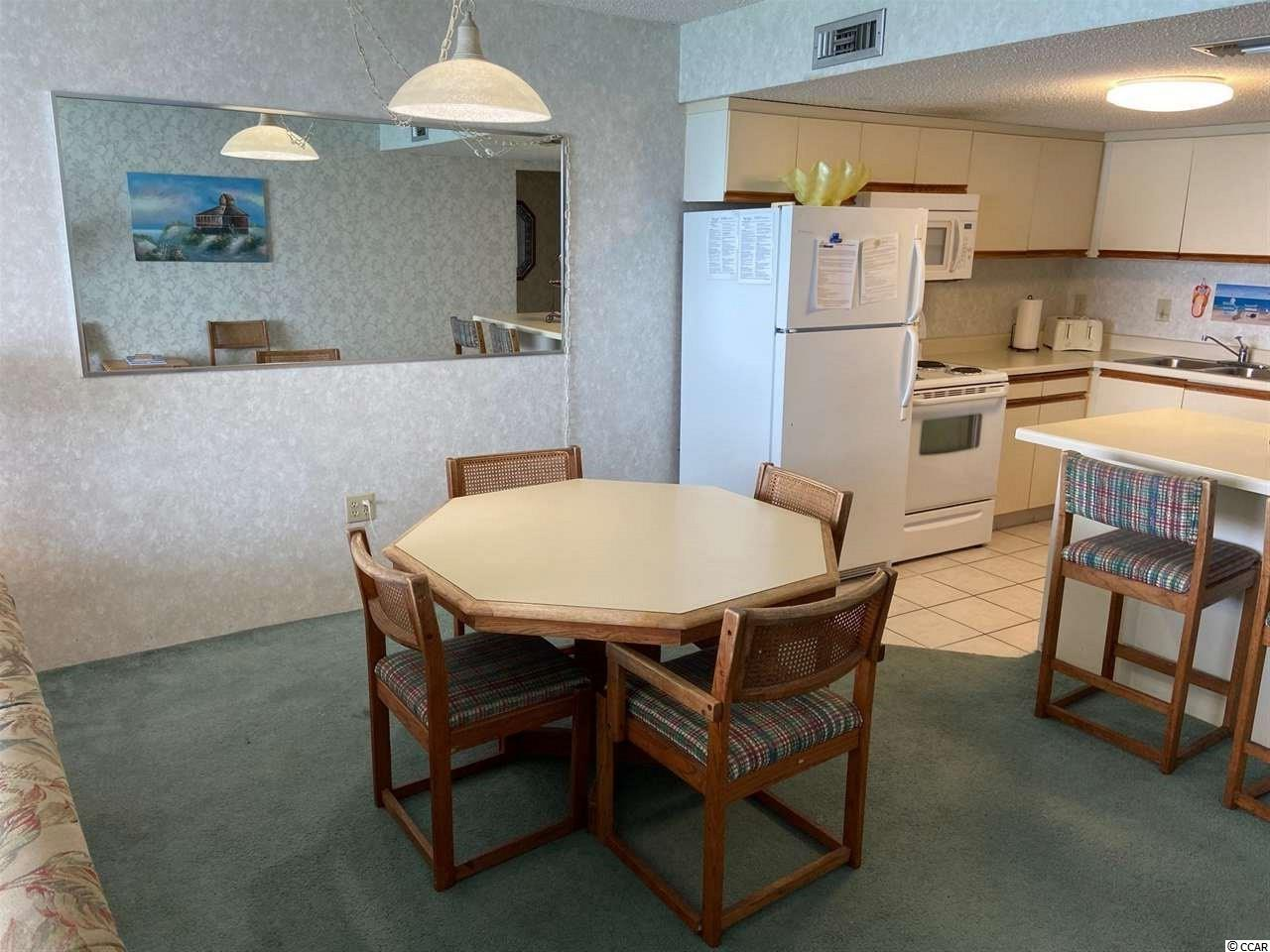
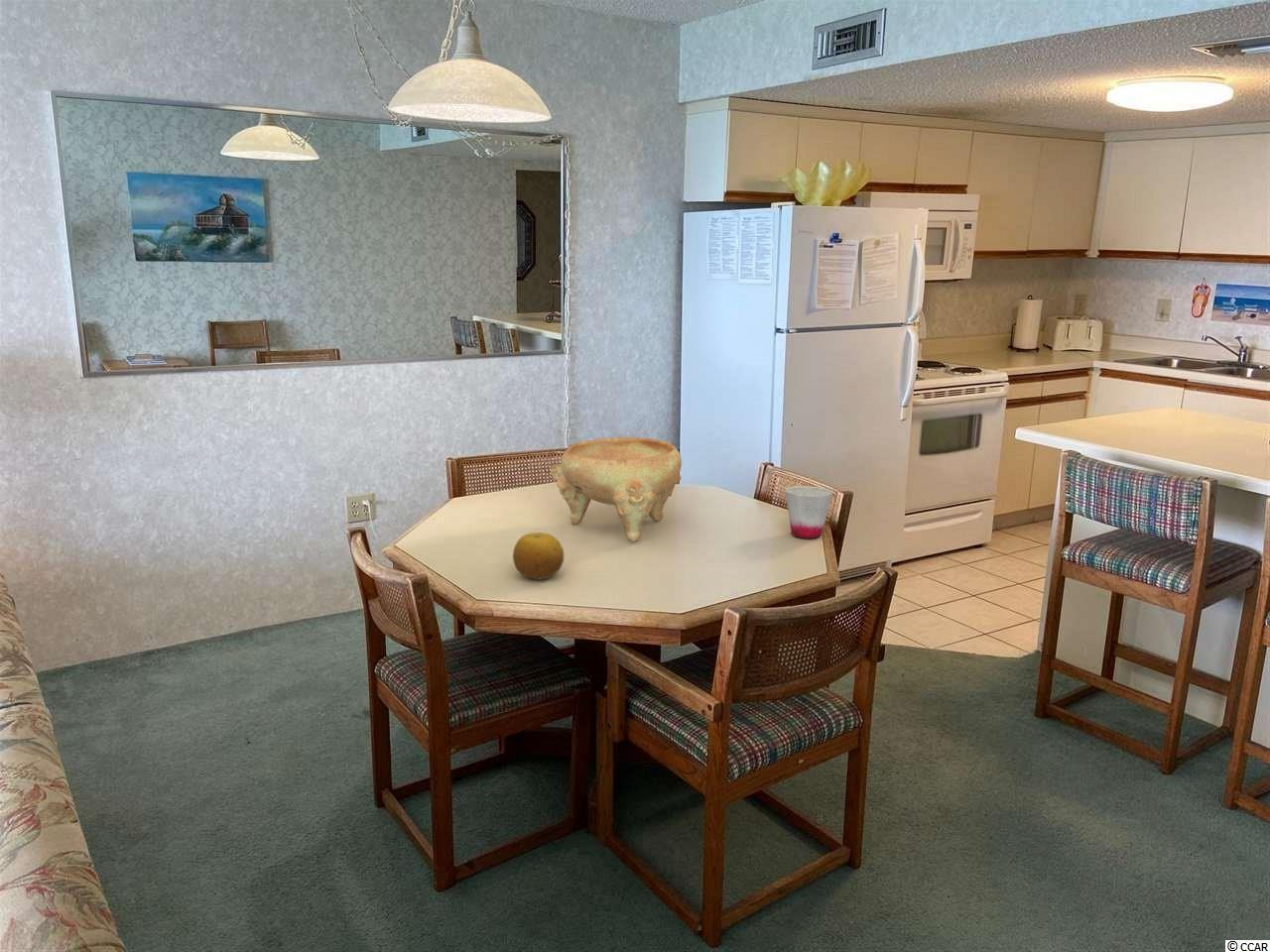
+ fruit [512,532,565,580]
+ decorative bowl [550,436,683,542]
+ cup [785,485,833,539]
